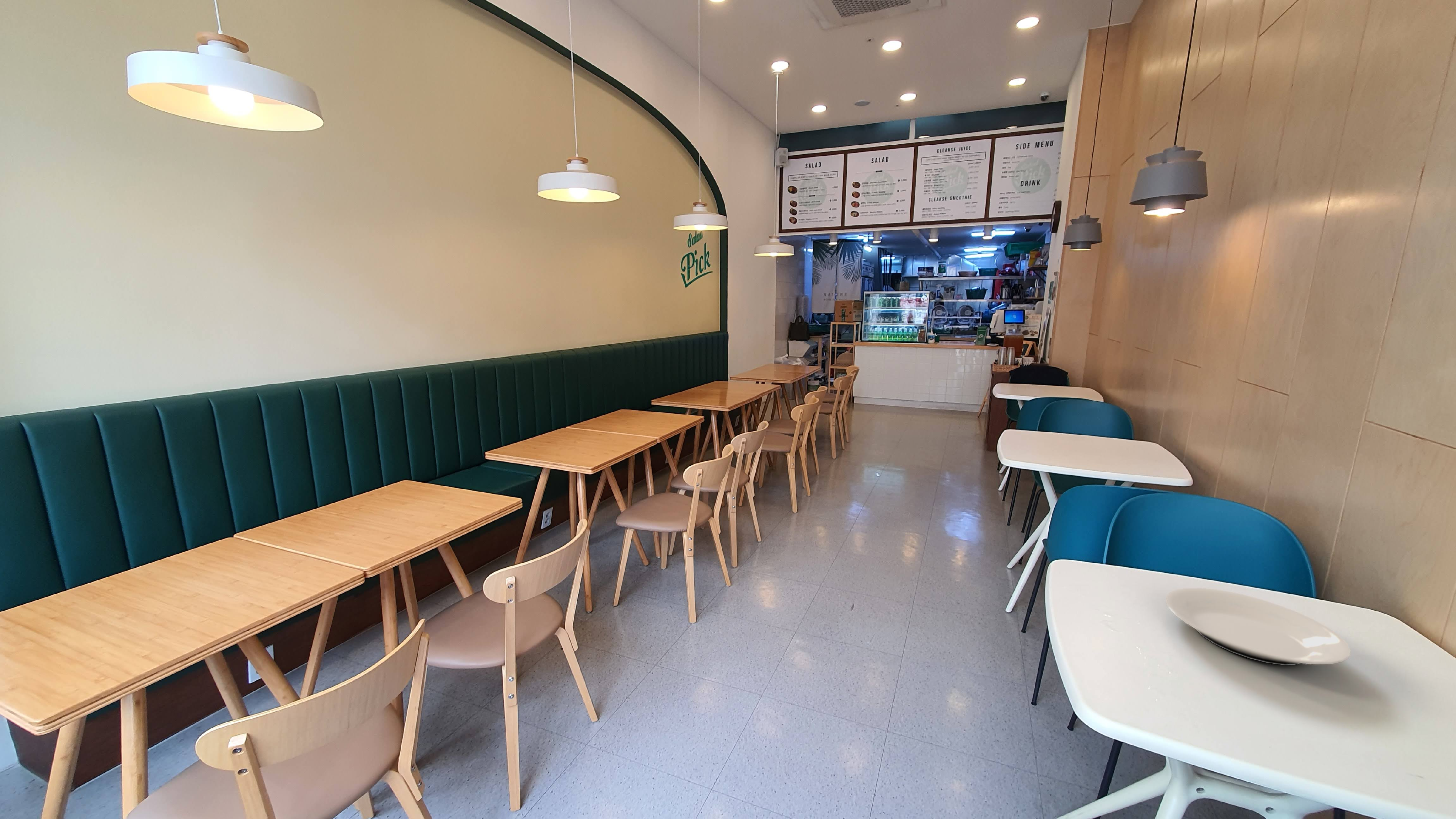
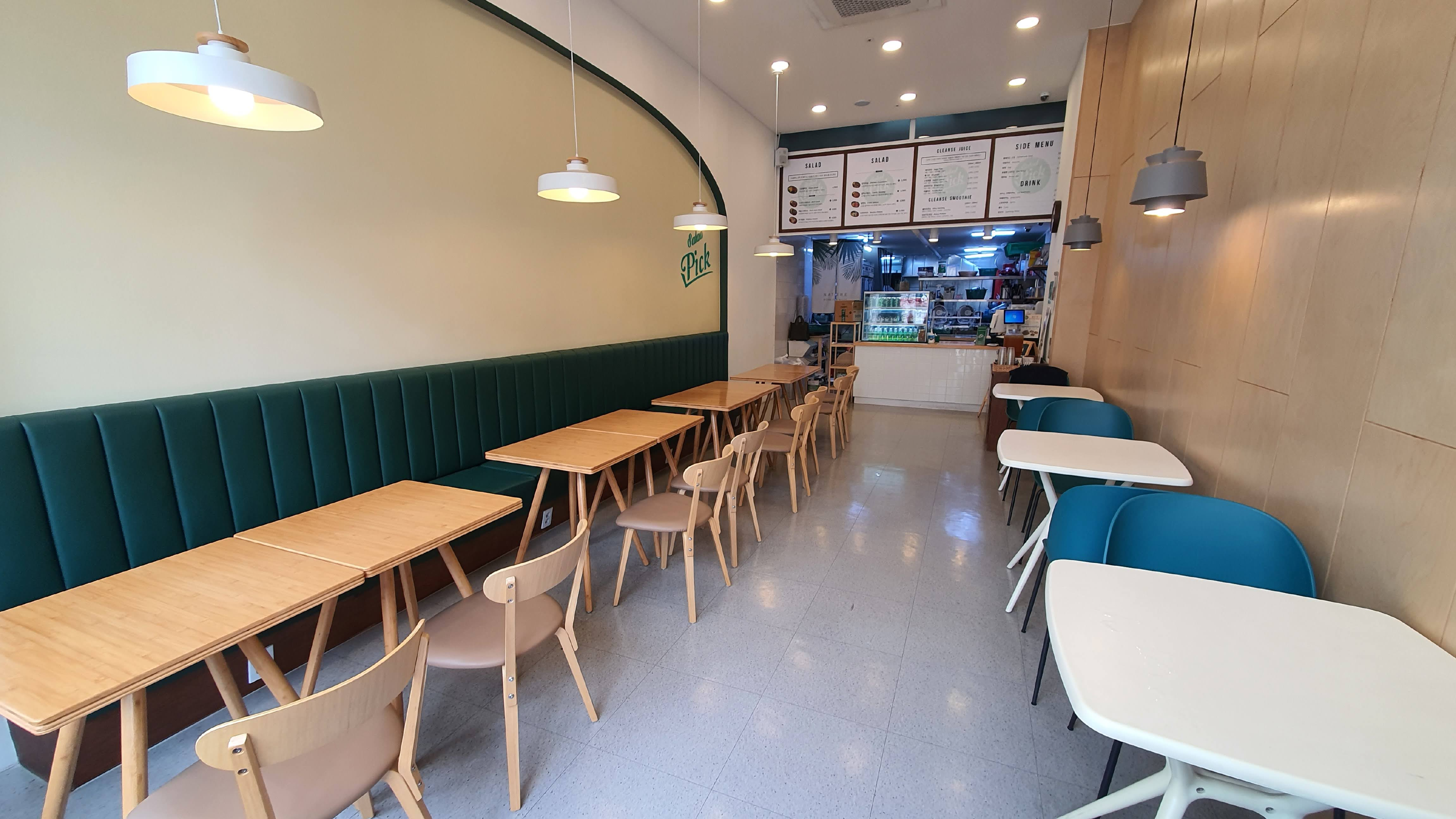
- plate [1166,588,1351,666]
